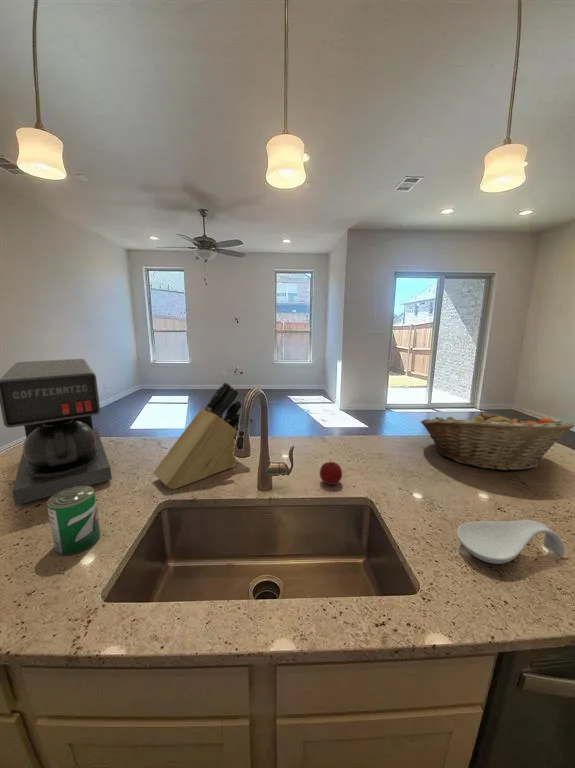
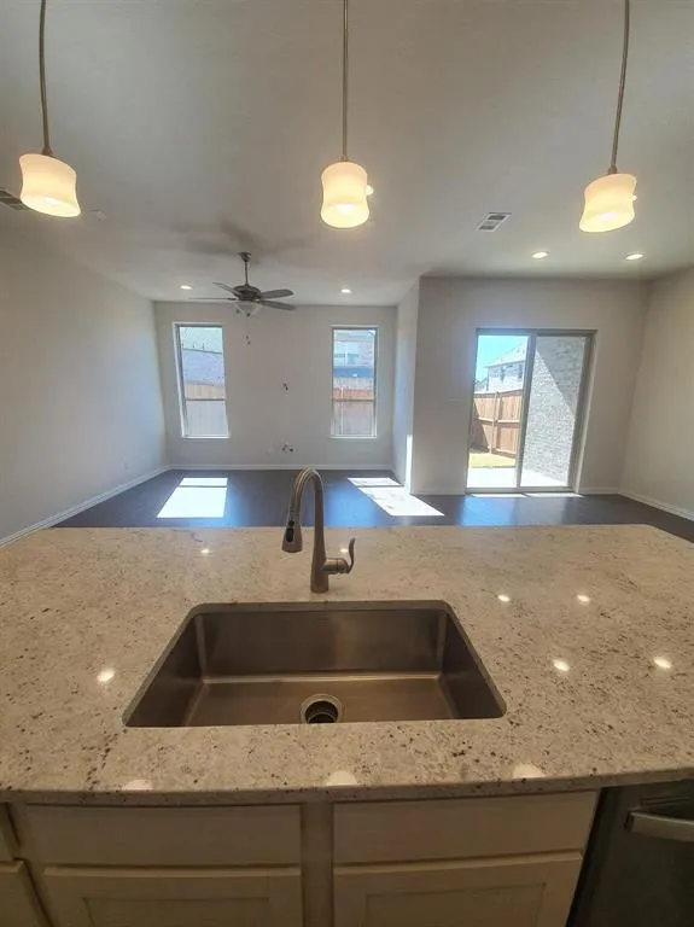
- knife block [152,381,254,490]
- coffee maker [0,358,113,506]
- apple [319,459,343,486]
- fruit basket [420,408,575,472]
- spoon rest [456,519,565,565]
- can [46,485,101,556]
